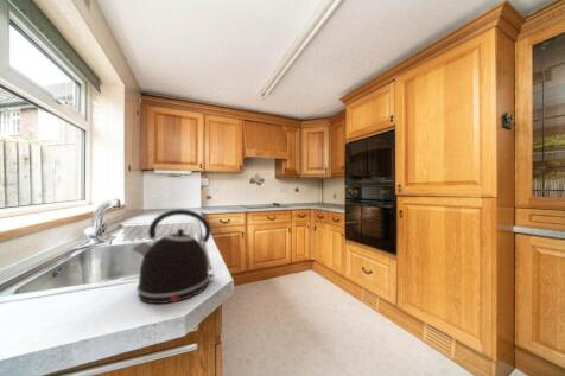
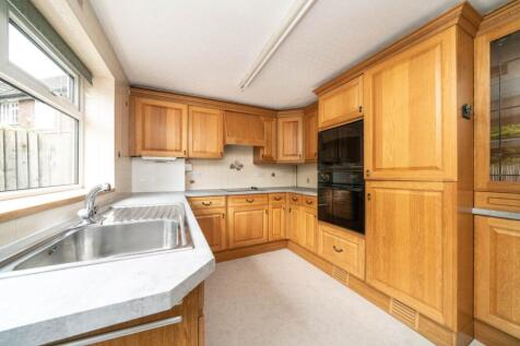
- kettle [132,208,216,305]
